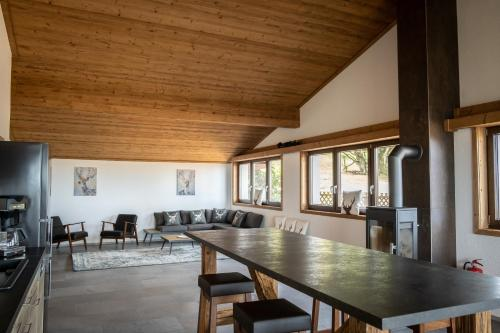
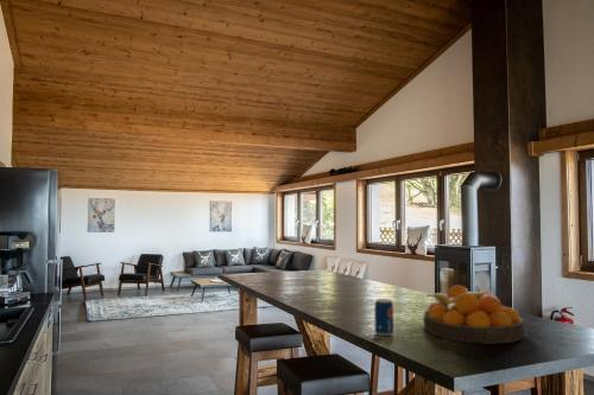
+ fruit bowl [422,285,526,345]
+ beverage can [373,298,394,337]
